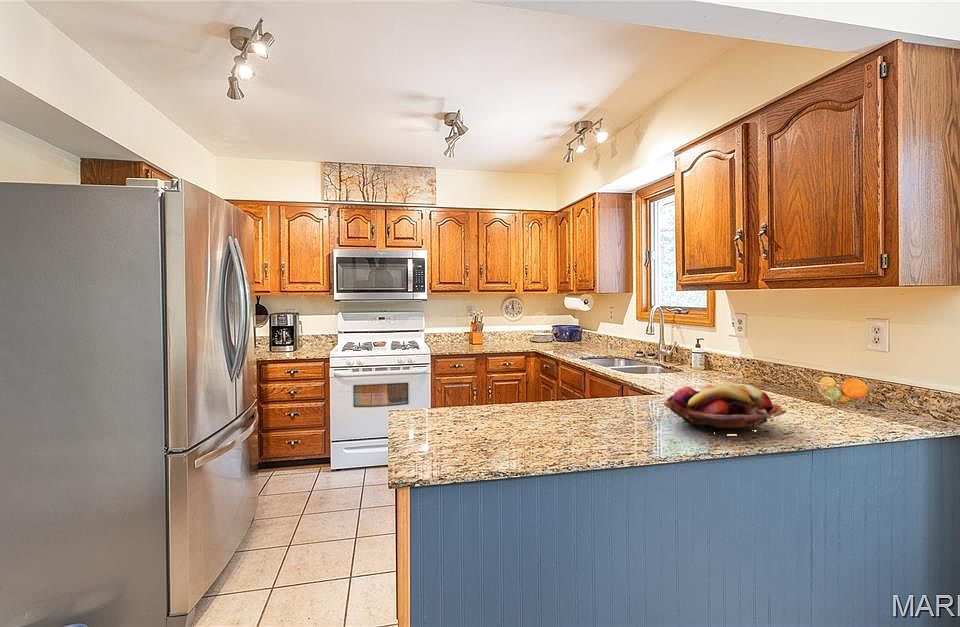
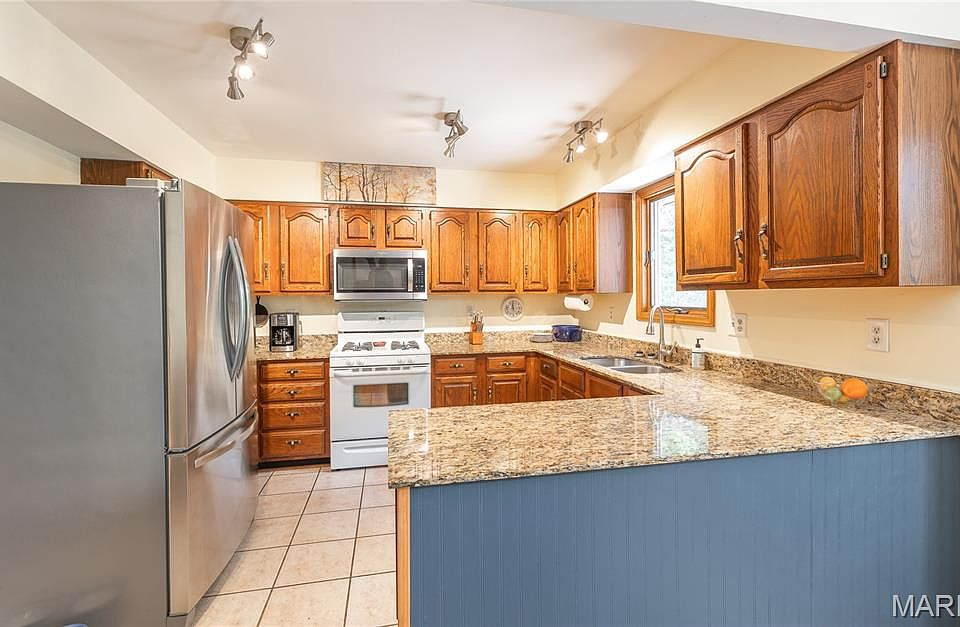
- fruit basket [663,382,788,435]
